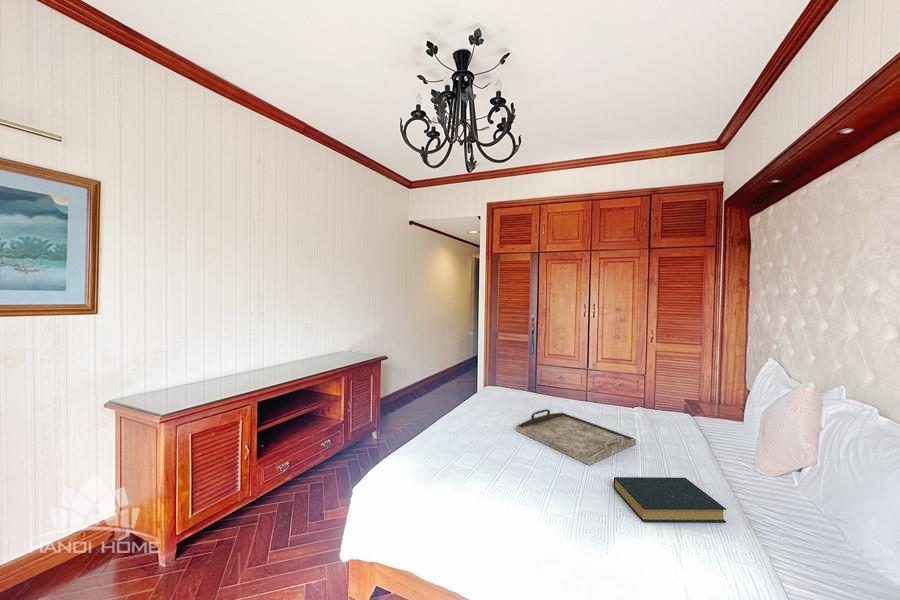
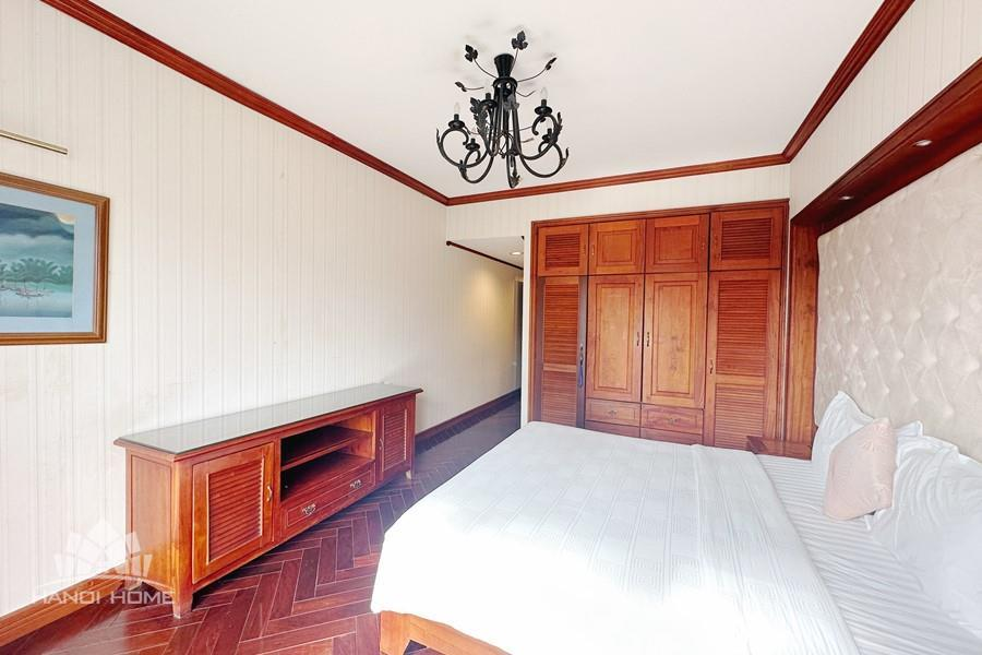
- hardback book [613,476,728,523]
- serving tray [515,408,637,466]
